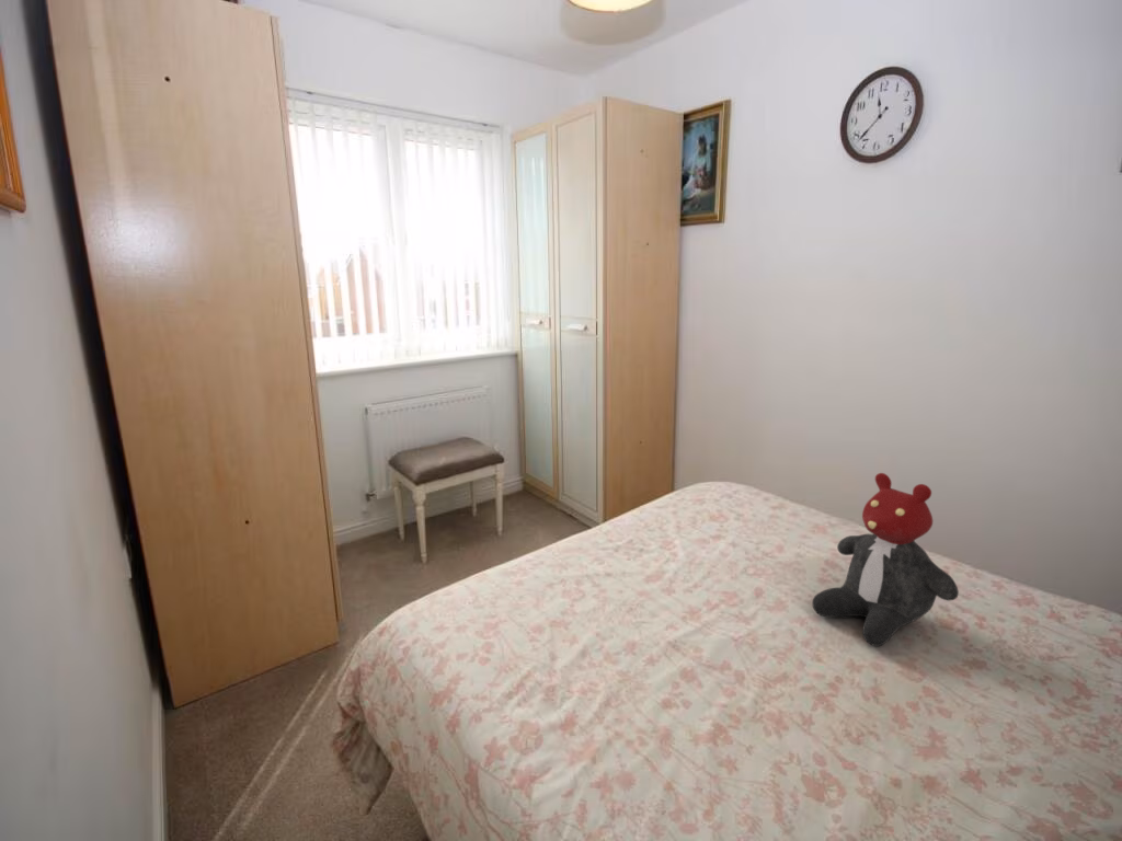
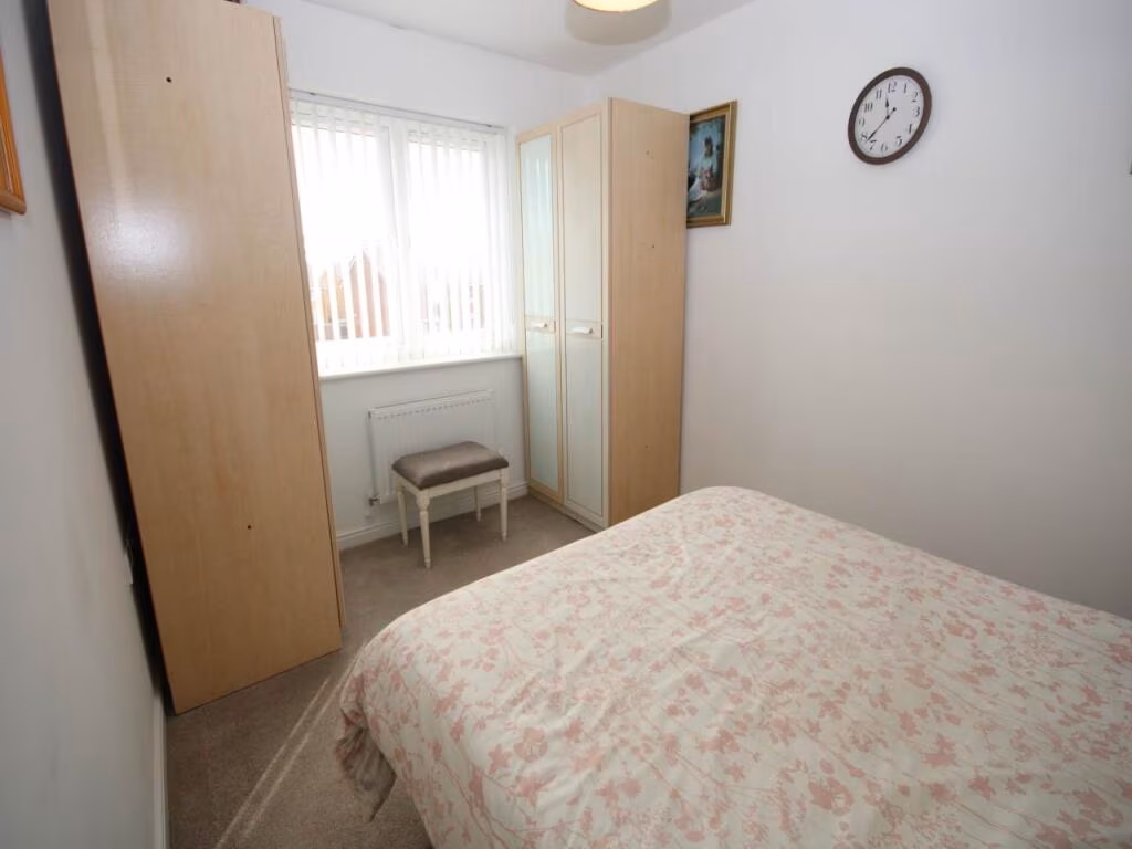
- teddy bear [811,472,960,647]
